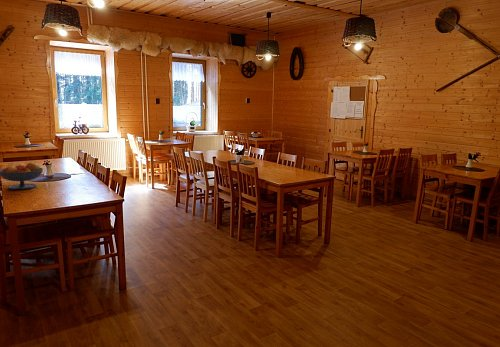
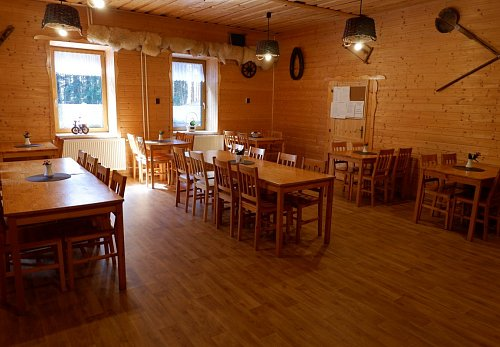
- fruit bowl [0,161,44,191]
